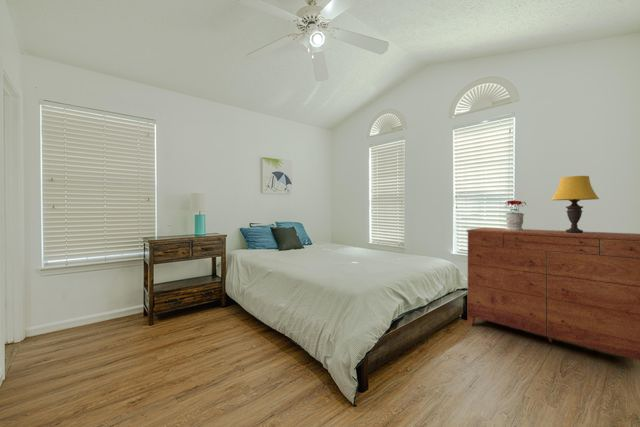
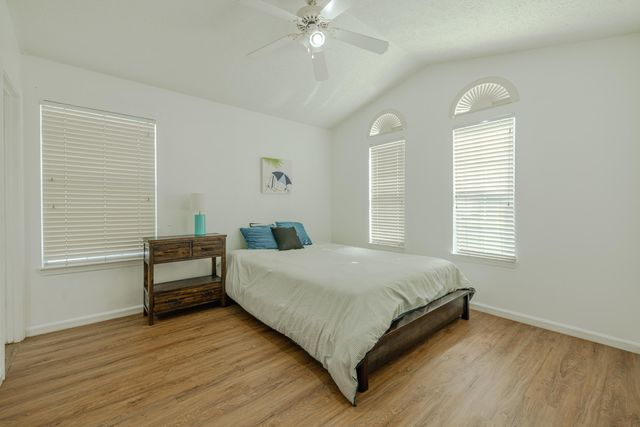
- dresser [466,227,640,361]
- table lamp [550,175,600,233]
- potted plant [504,199,527,231]
